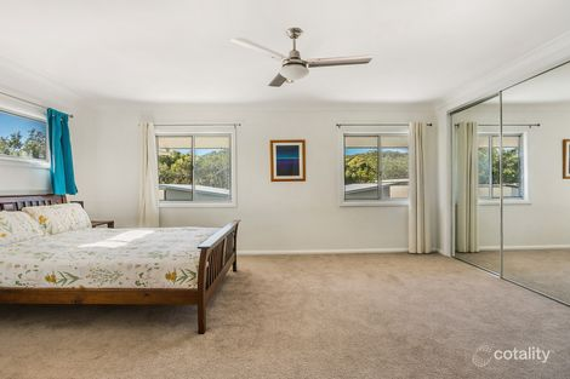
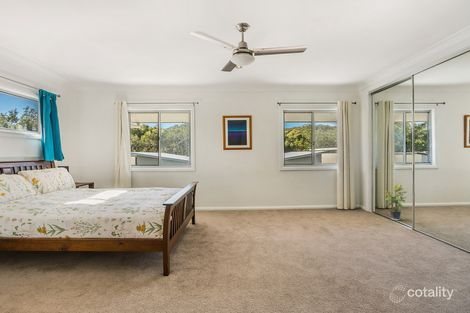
+ potted plant [383,183,408,221]
